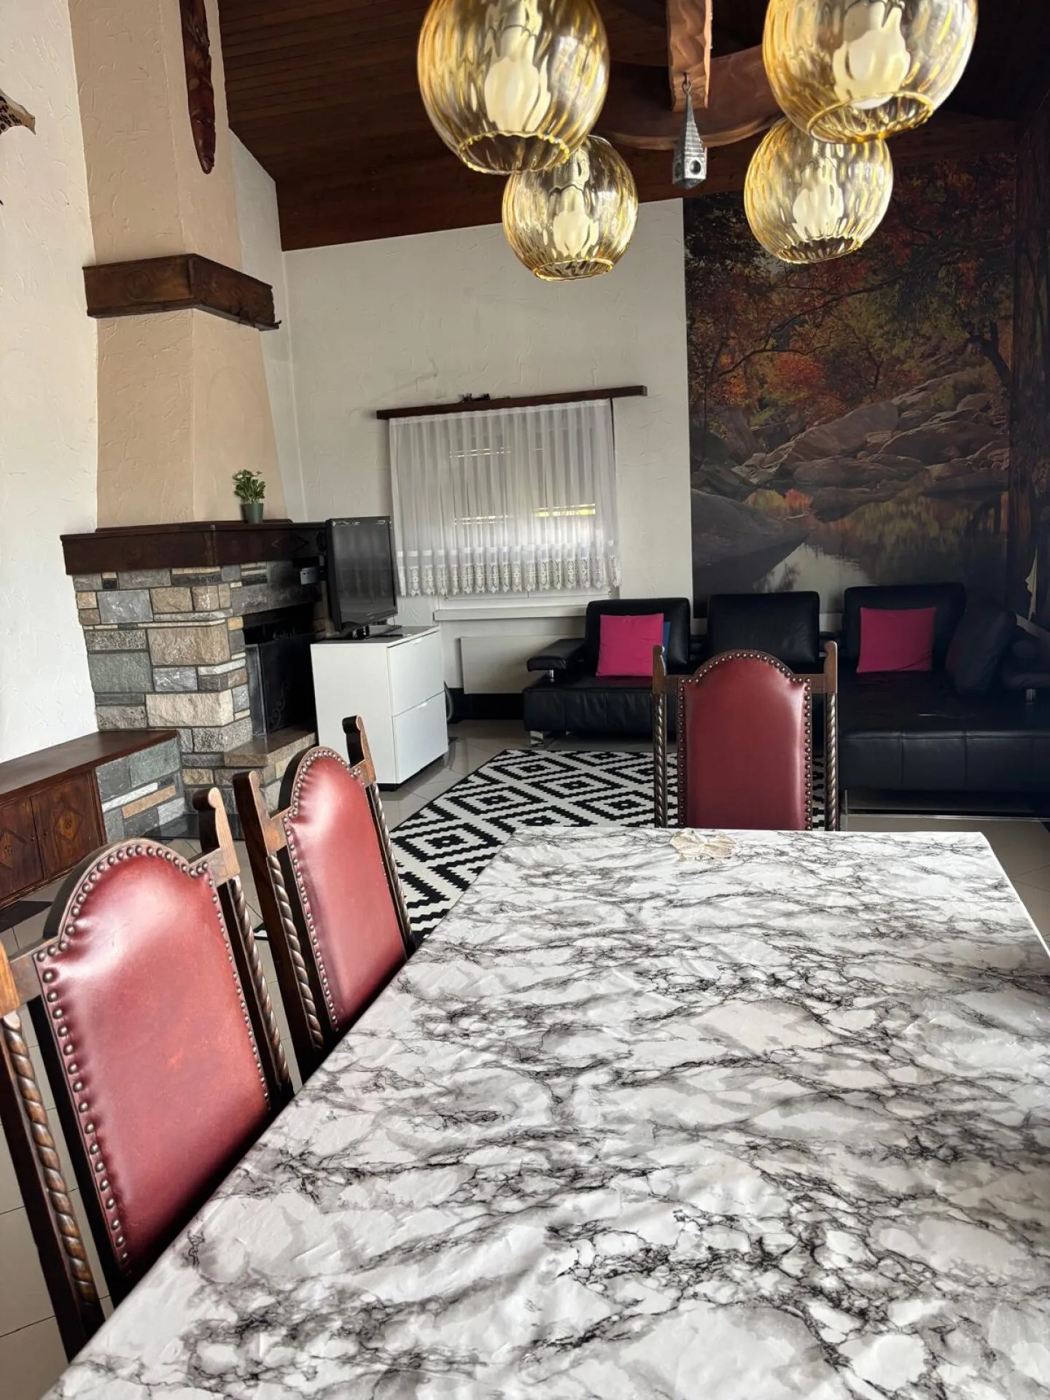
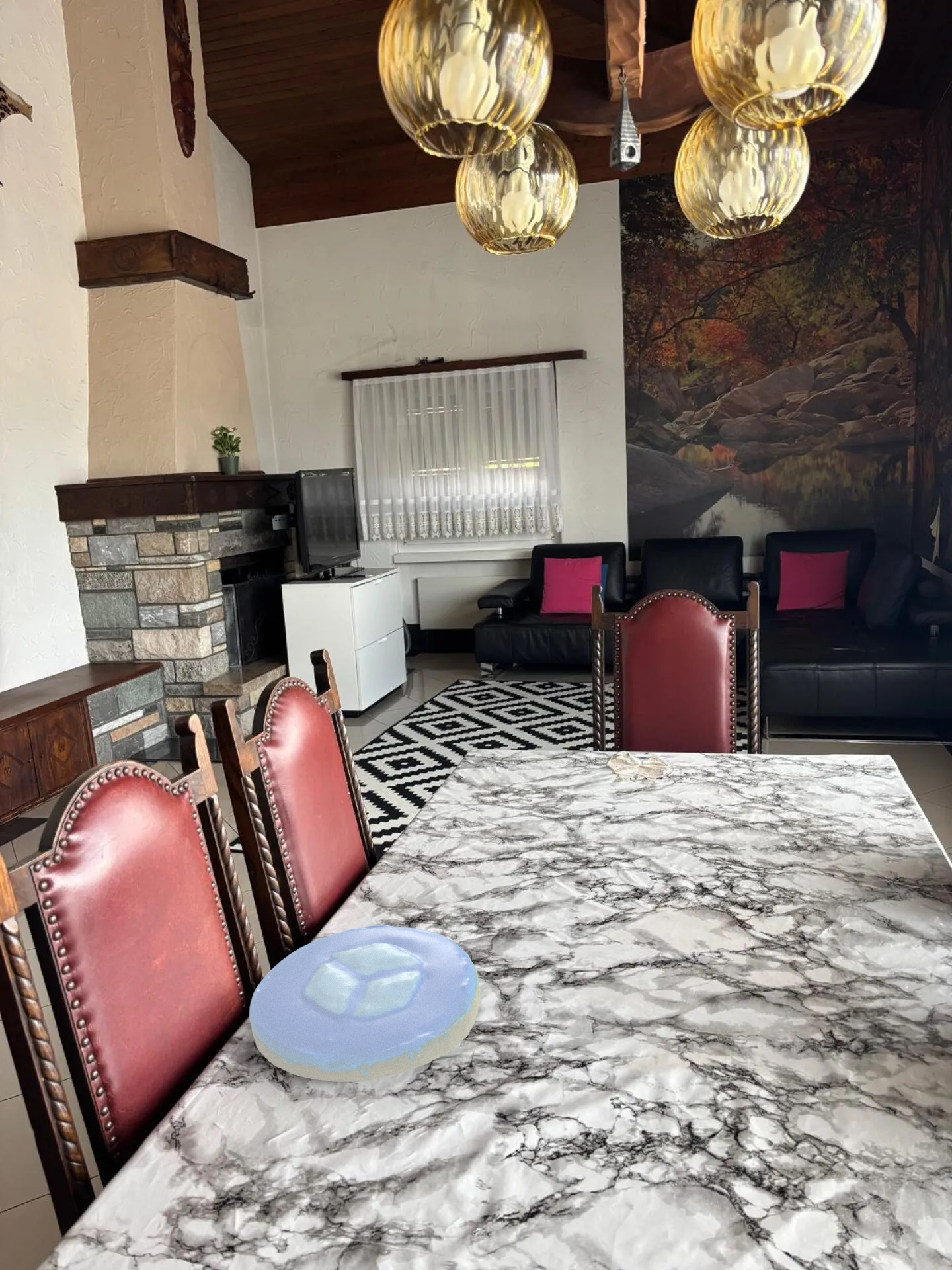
+ plate [249,924,481,1083]
